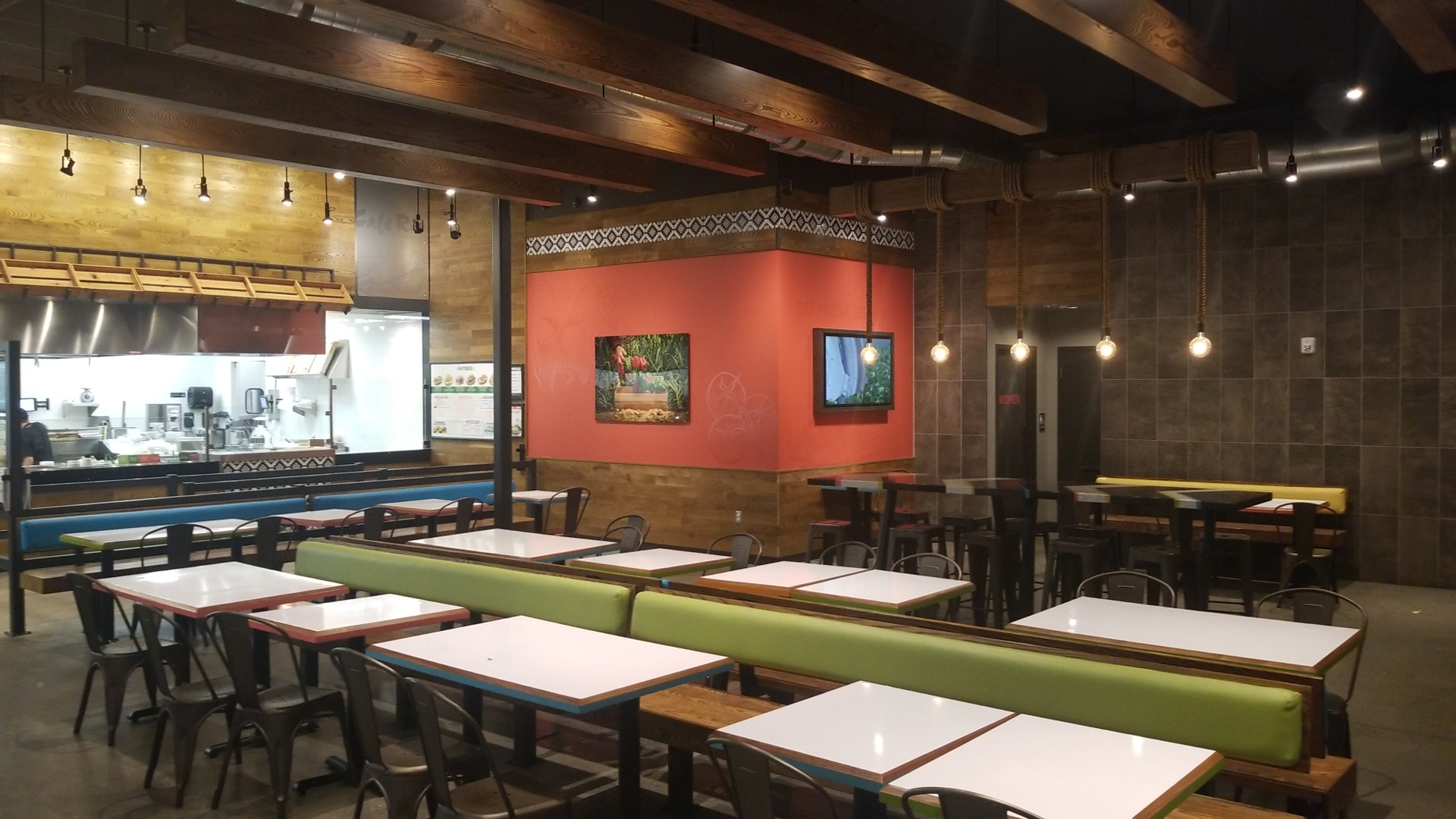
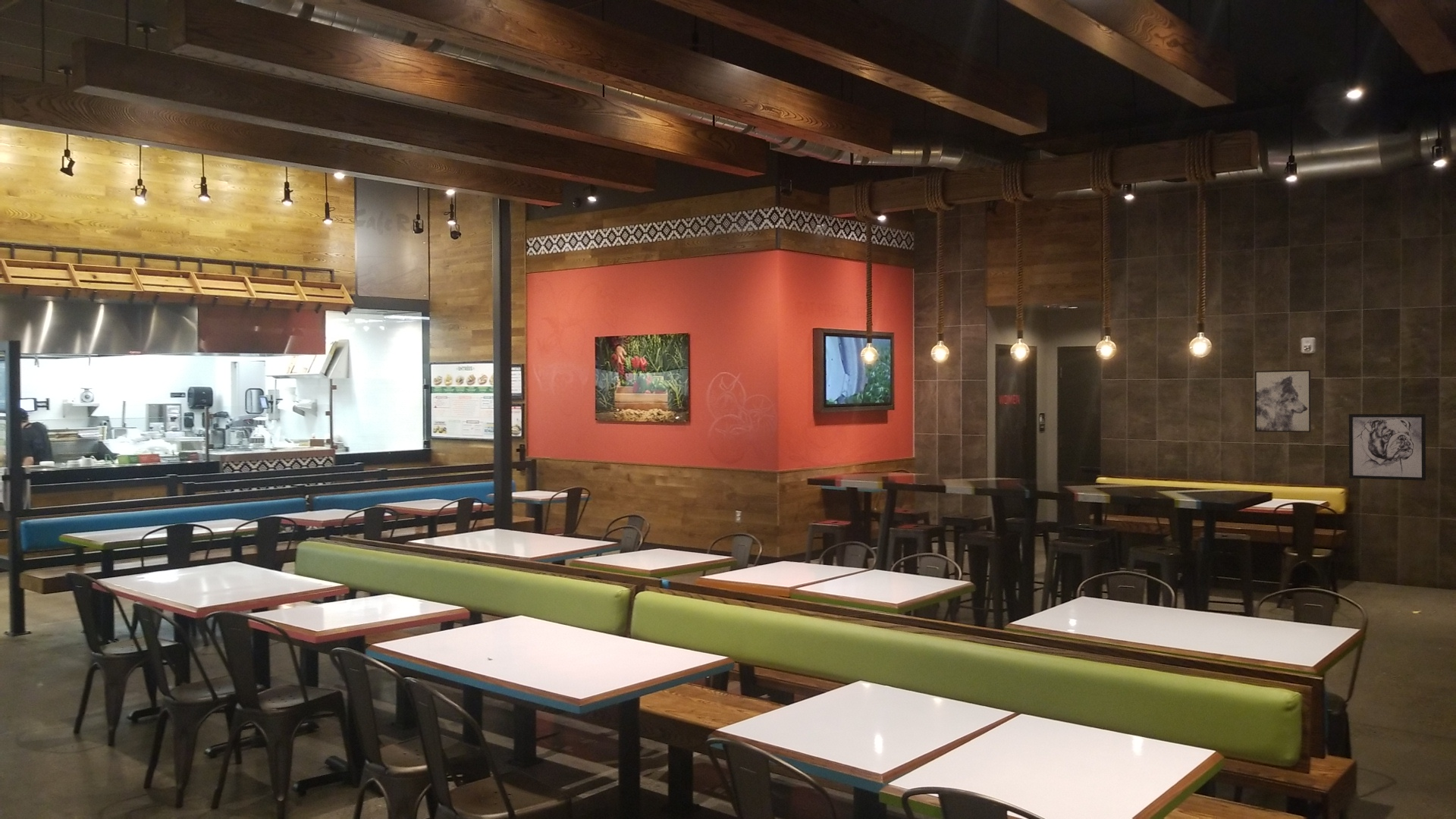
+ wall art [1348,413,1426,482]
+ wall art [1254,369,1312,433]
